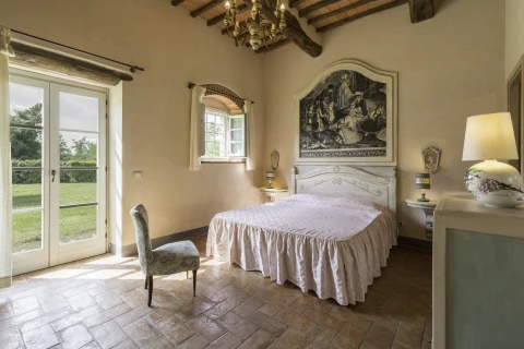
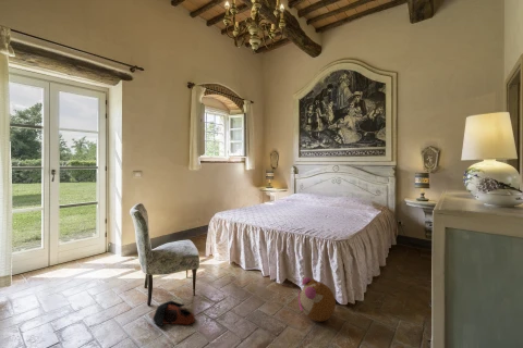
+ plush toy [297,276,337,322]
+ bag [153,299,196,327]
